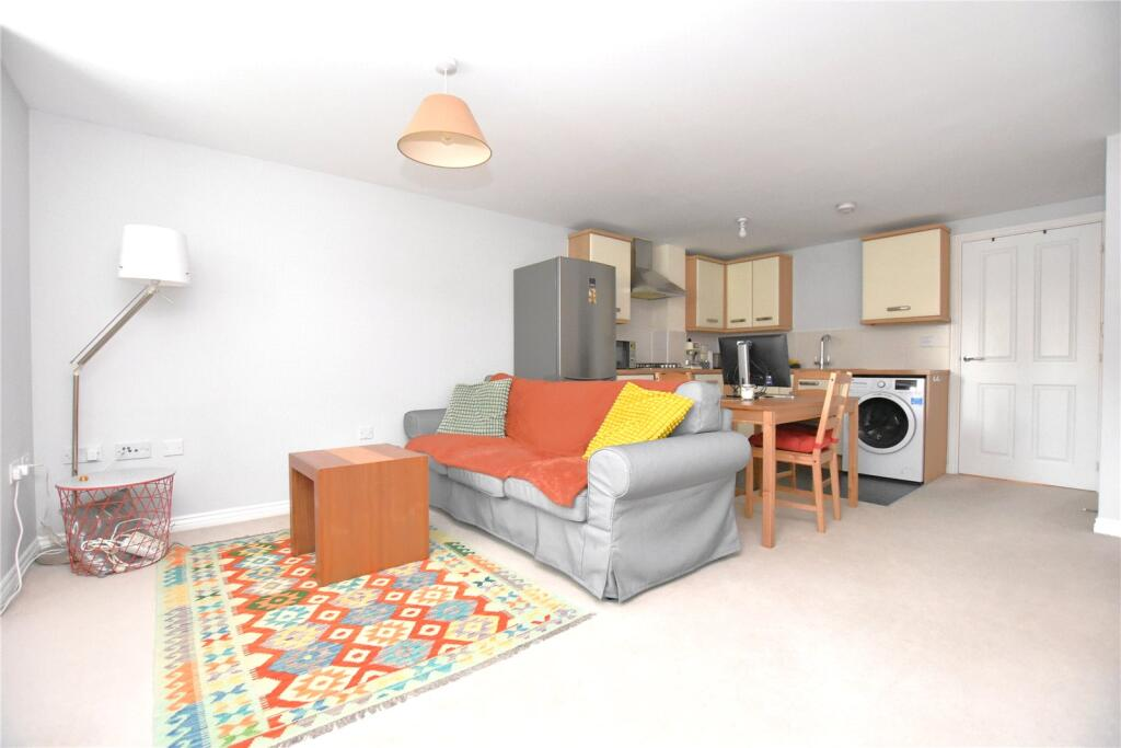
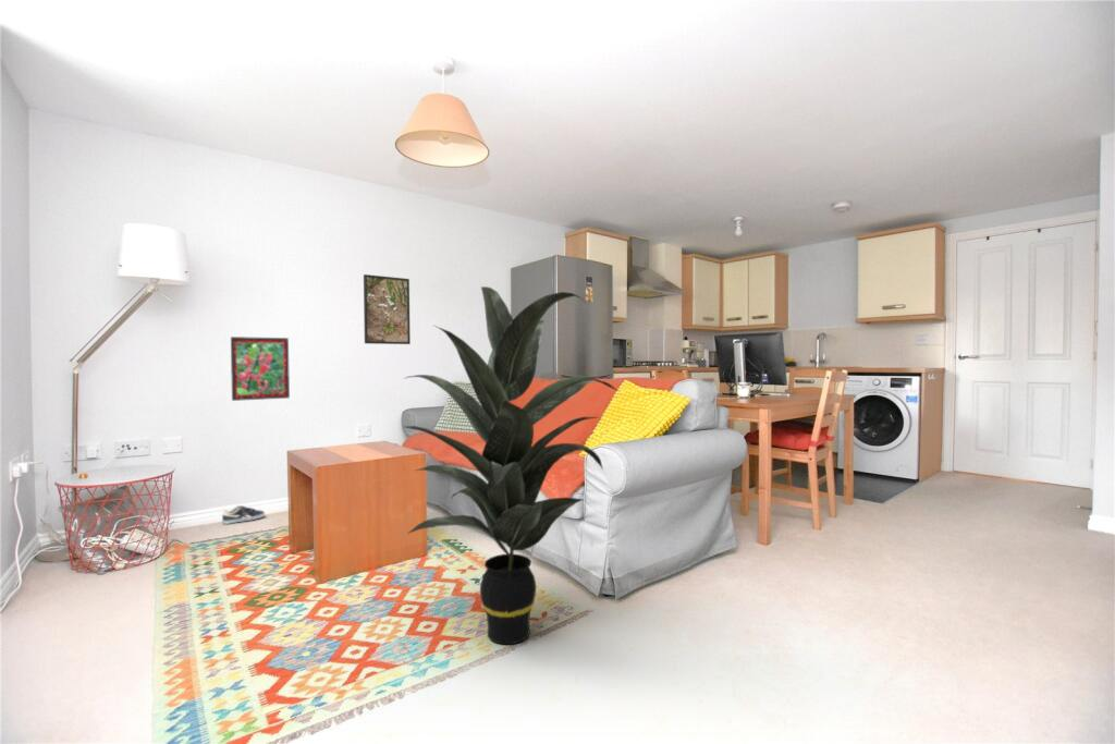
+ sneaker [221,504,266,525]
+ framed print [230,336,291,402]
+ indoor plant [402,285,621,645]
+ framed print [363,273,412,345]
